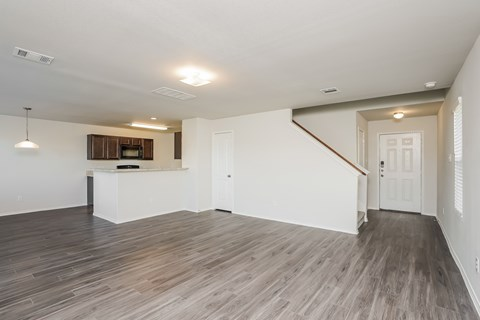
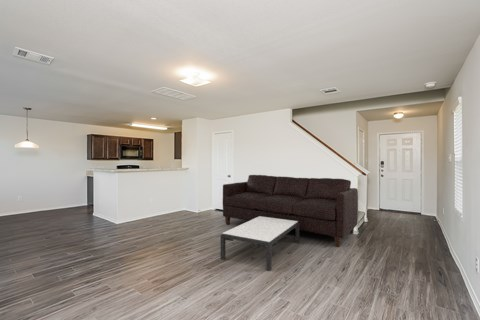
+ coffee table [220,216,300,272]
+ sofa [222,174,359,248]
